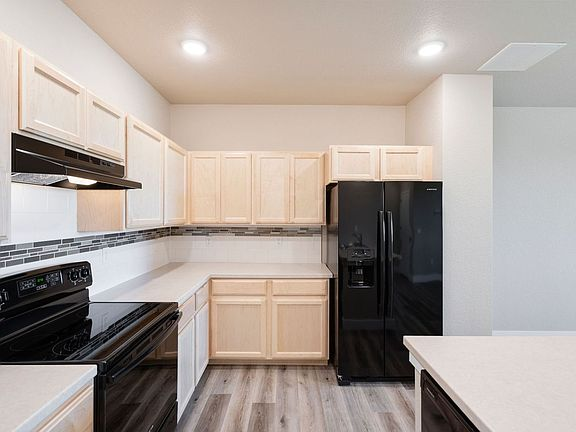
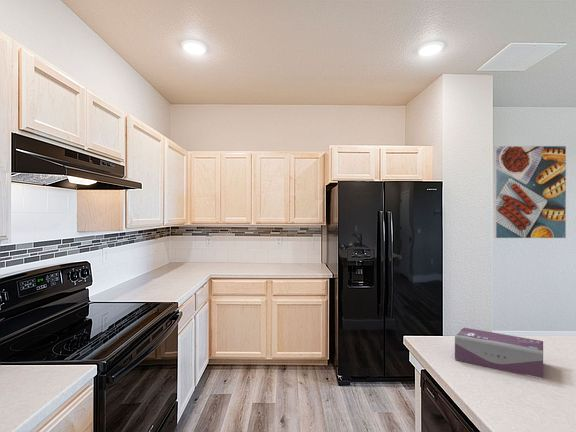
+ tissue box [454,326,544,380]
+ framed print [493,145,567,239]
